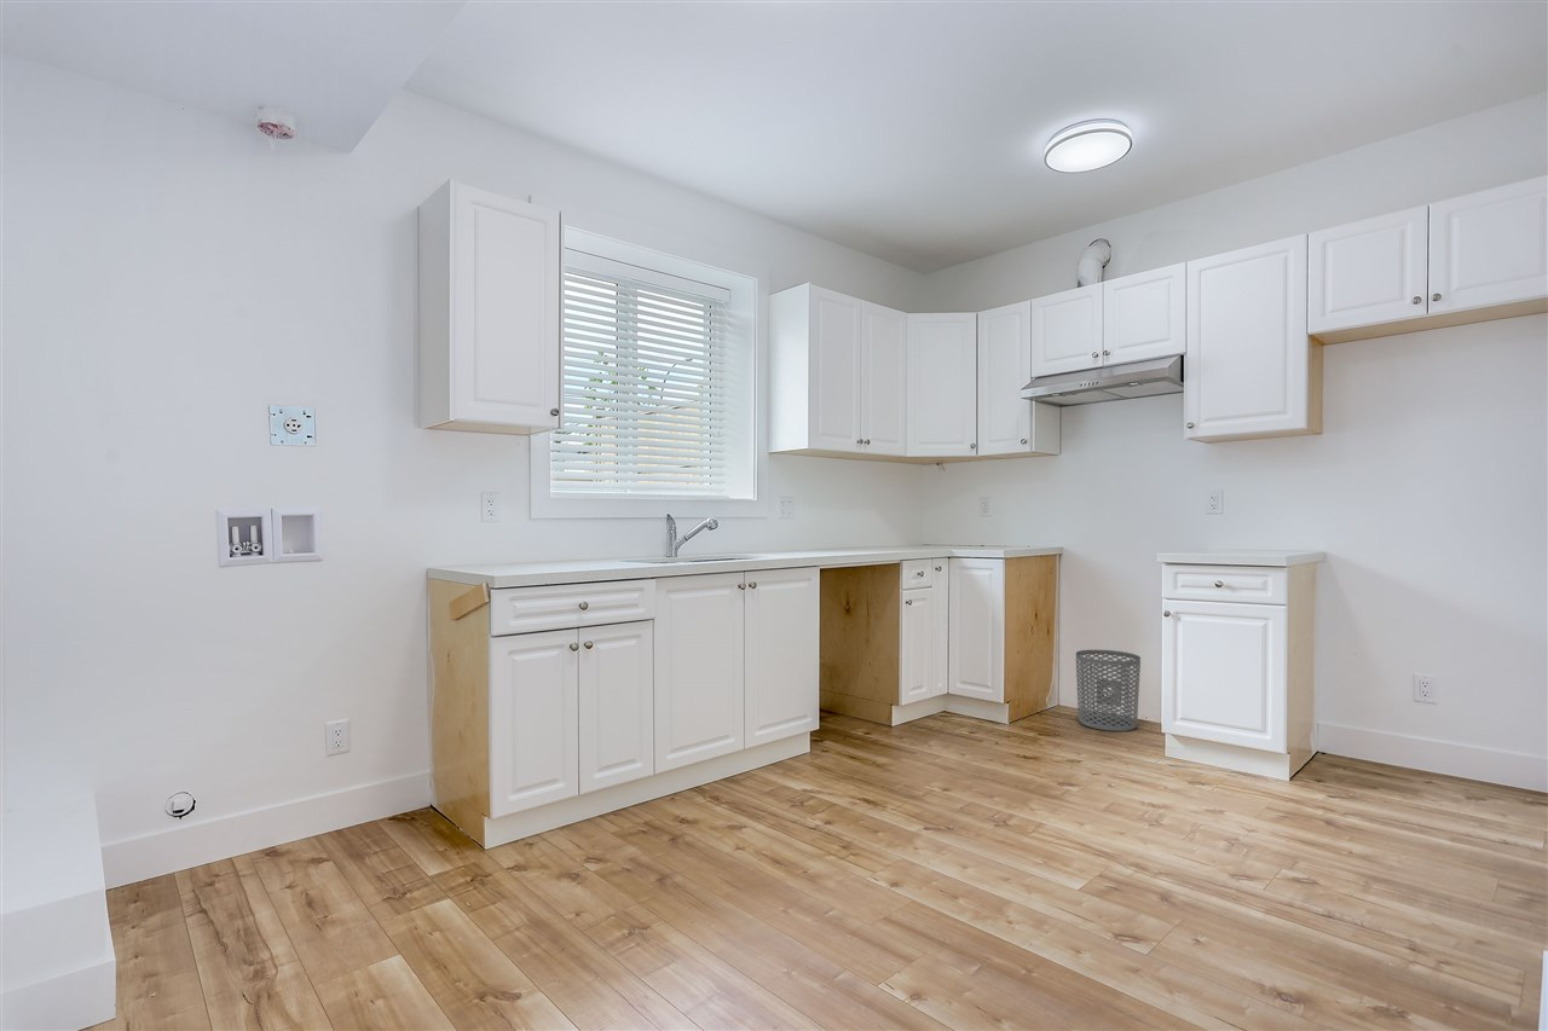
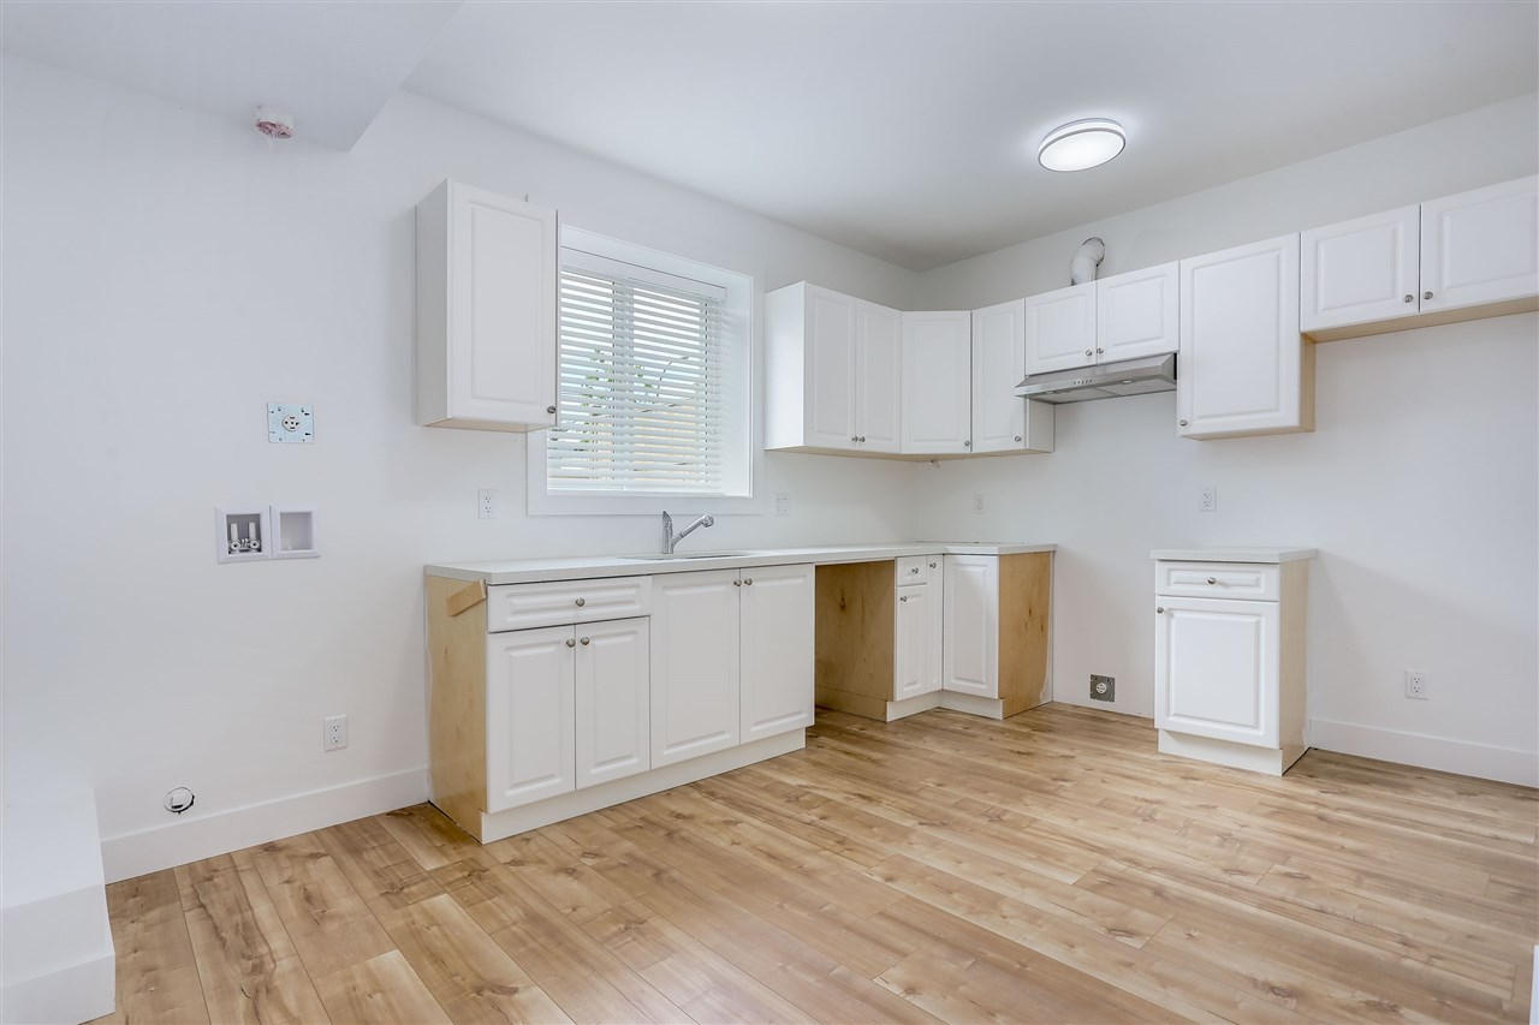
- waste bin [1075,649,1142,732]
